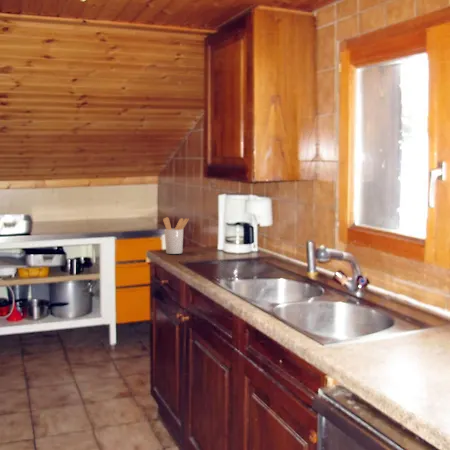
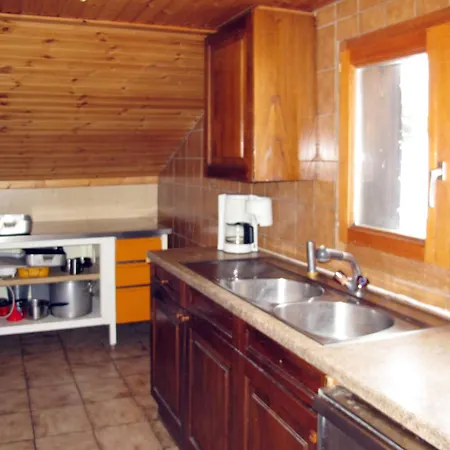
- utensil holder [162,216,190,255]
